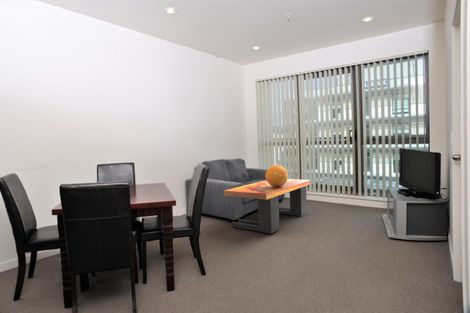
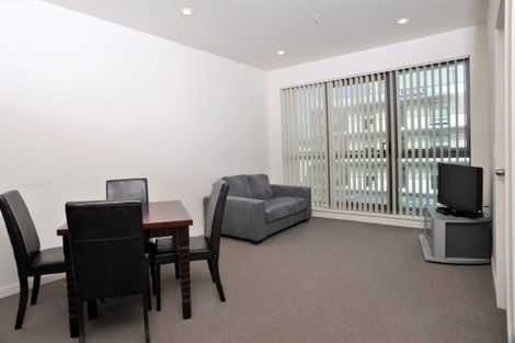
- decorative sphere [265,164,289,187]
- coffee table [223,178,311,235]
